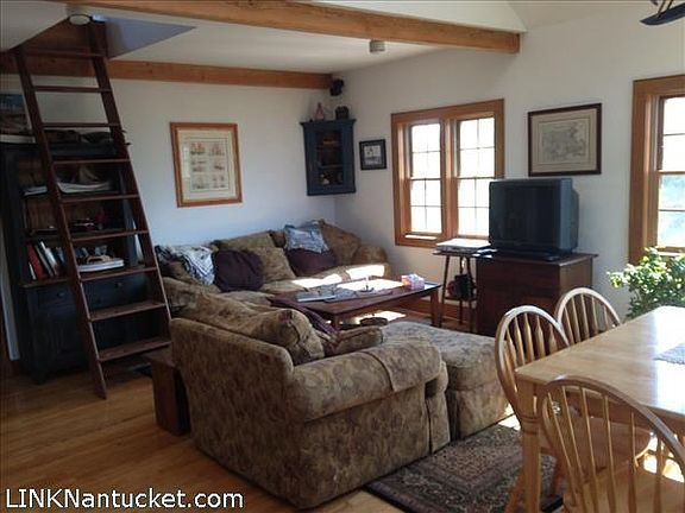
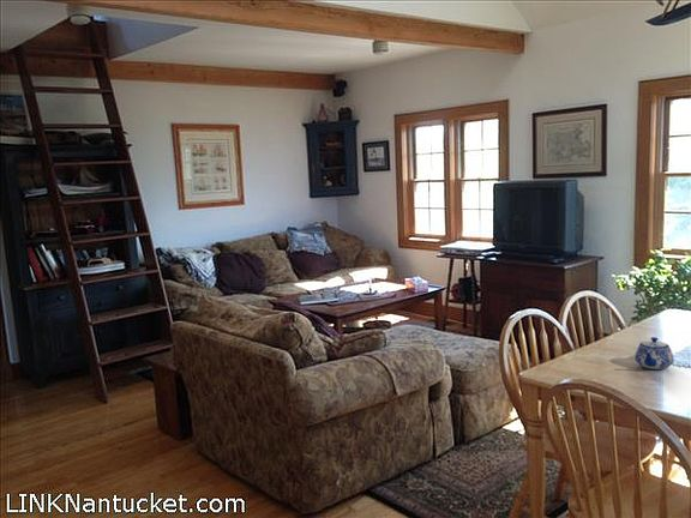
+ teapot [633,336,675,371]
